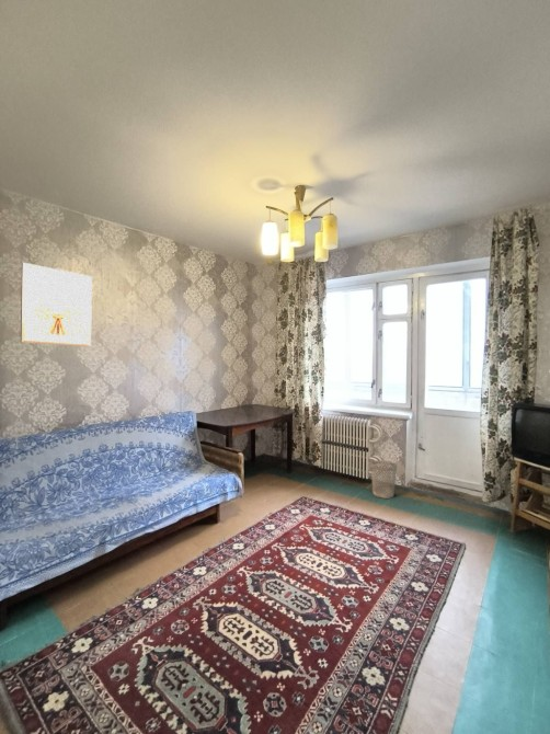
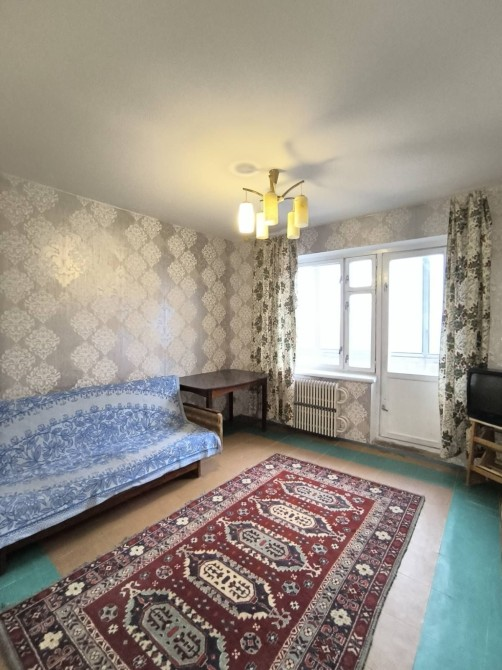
- picture frame [20,262,93,347]
- wastebasket [370,460,398,500]
